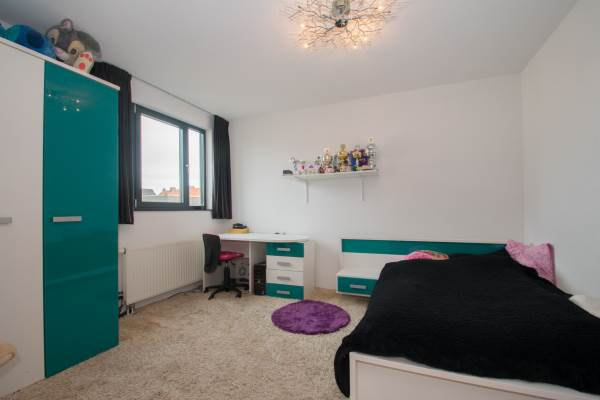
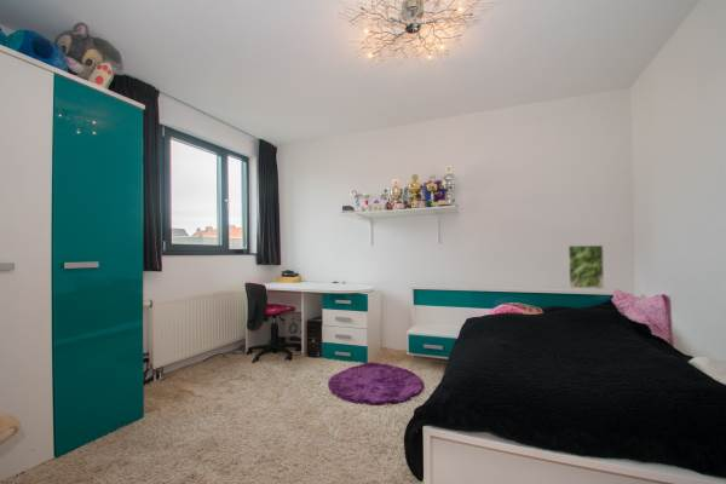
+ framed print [566,244,605,290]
